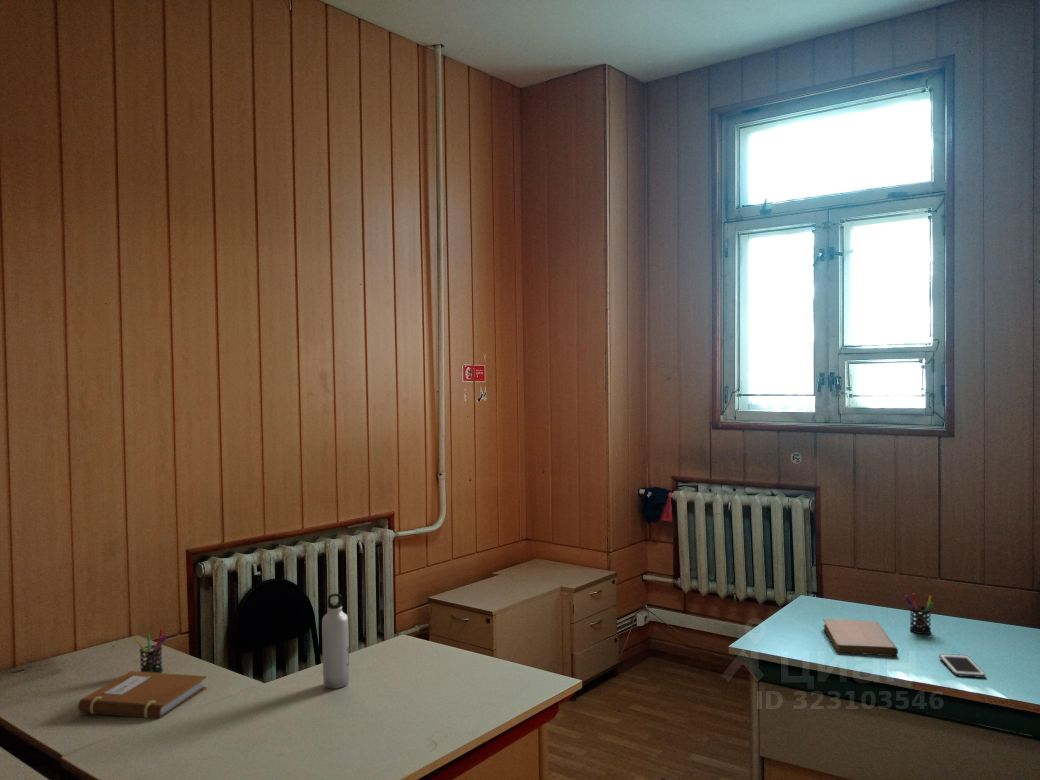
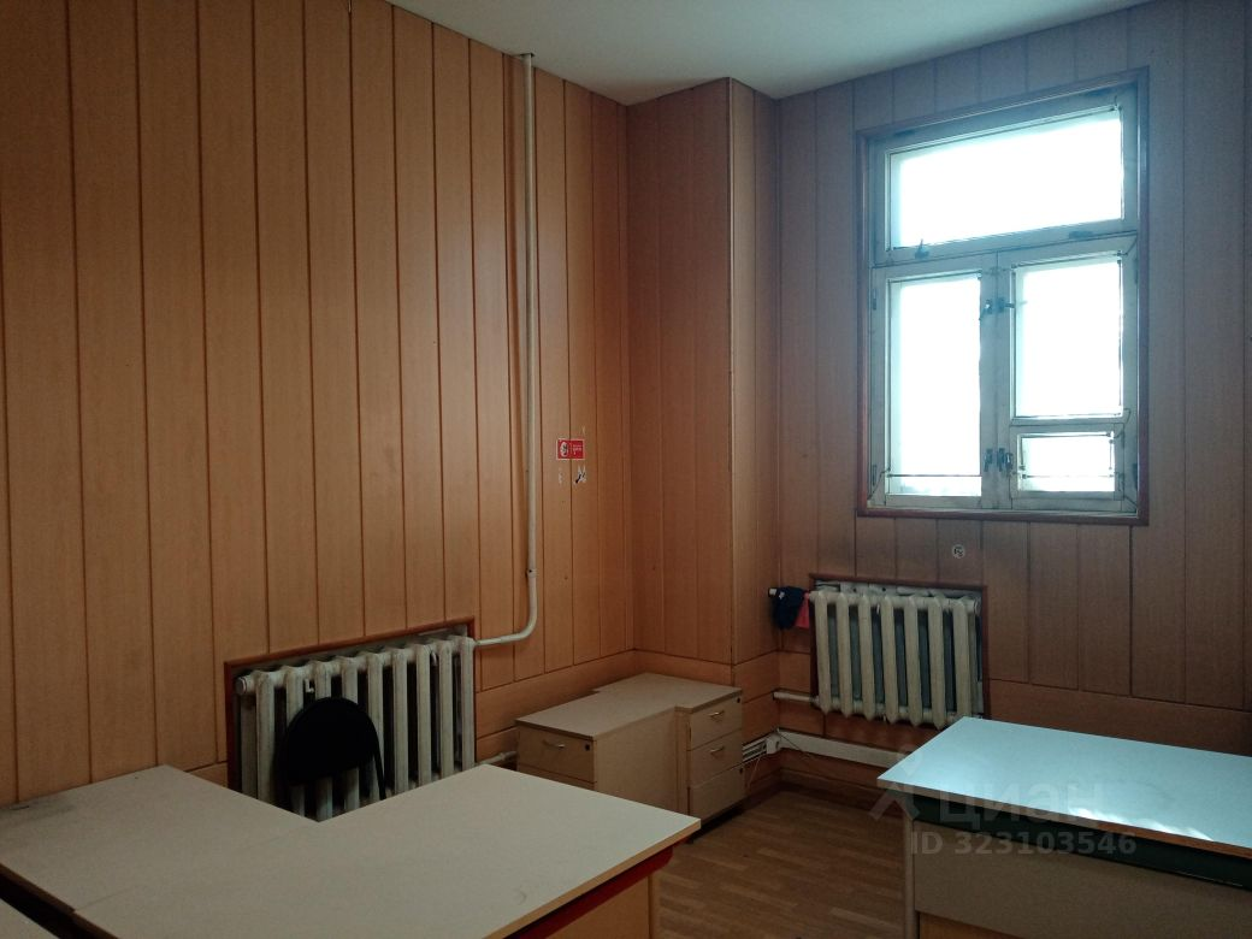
- pen holder [904,592,934,635]
- water bottle [321,592,350,690]
- cell phone [938,653,986,679]
- notebook [822,618,899,657]
- notebook [77,670,208,719]
- pen holder [133,628,168,673]
